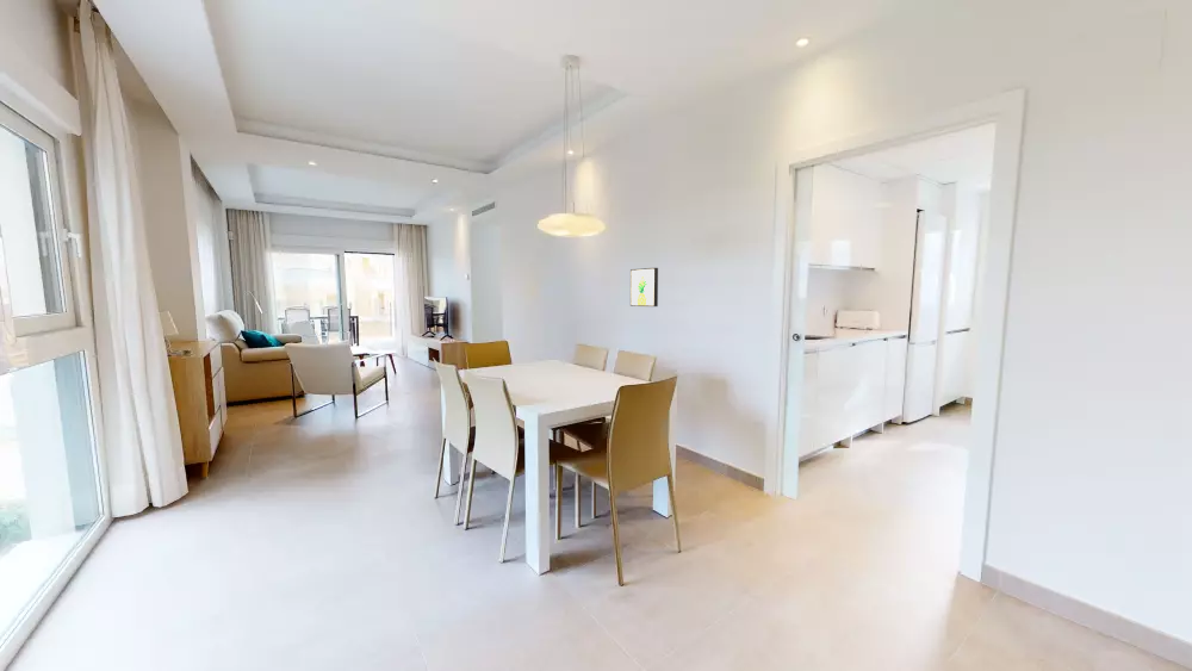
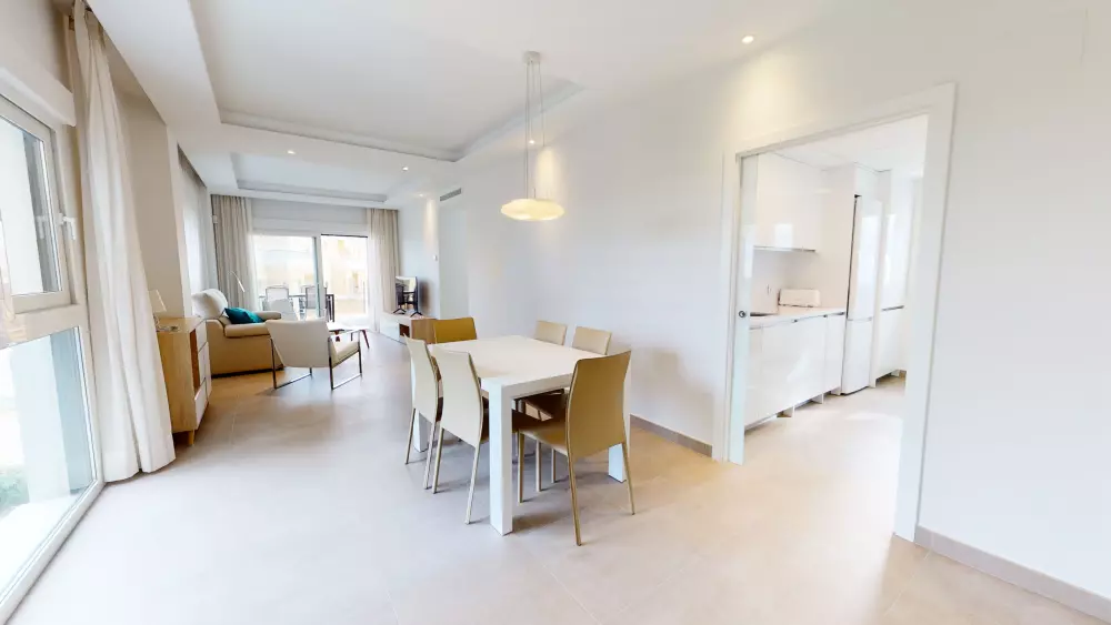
- wall art [629,267,659,307]
